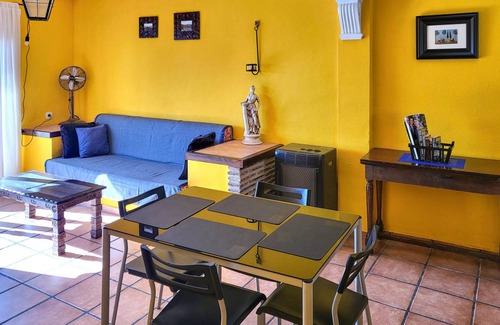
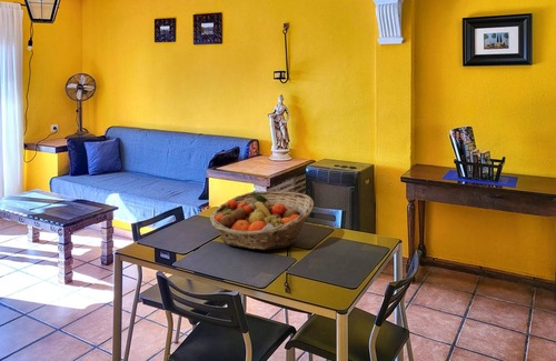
+ fruit basket [208,190,315,251]
